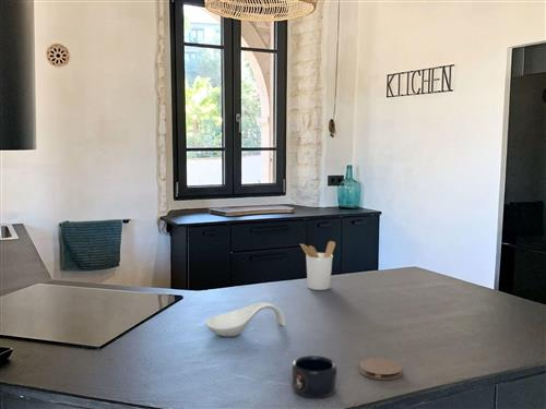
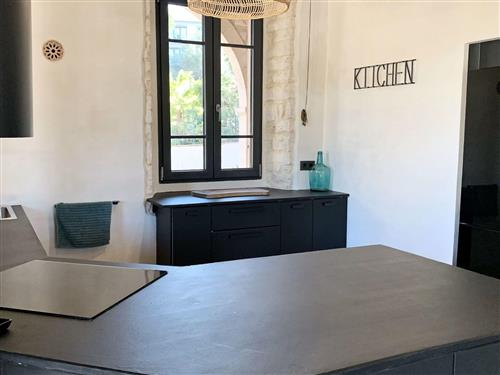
- coaster [358,357,403,381]
- spoon rest [205,301,287,338]
- utensil holder [299,240,336,291]
- mug [290,354,339,398]
